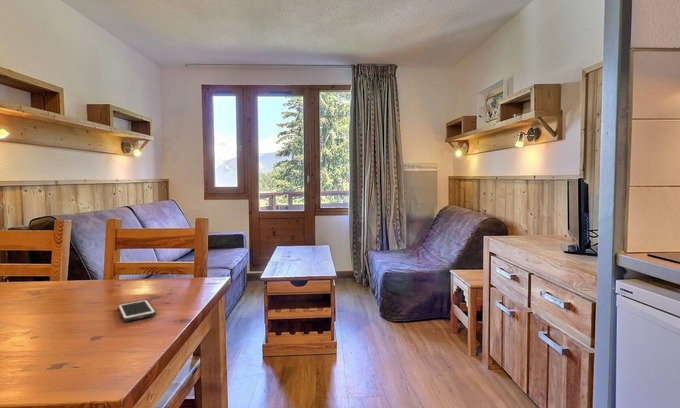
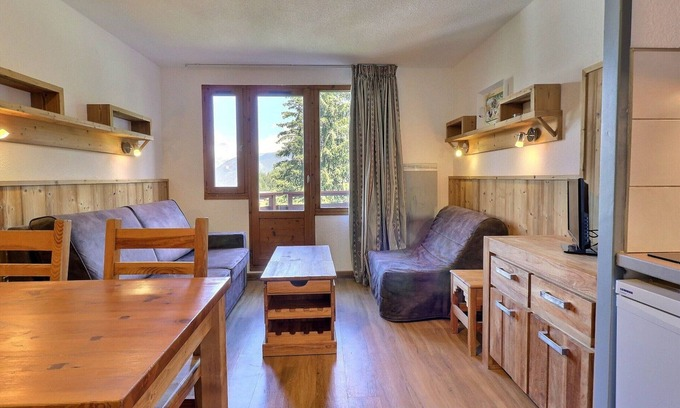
- cell phone [117,299,157,322]
